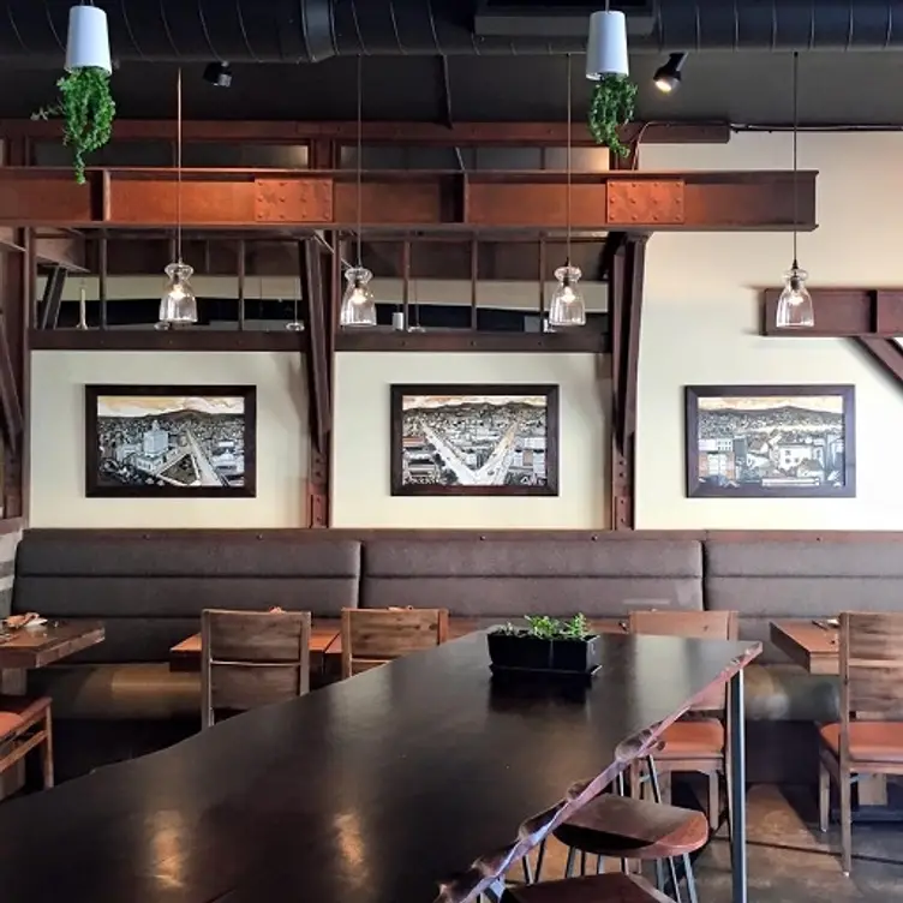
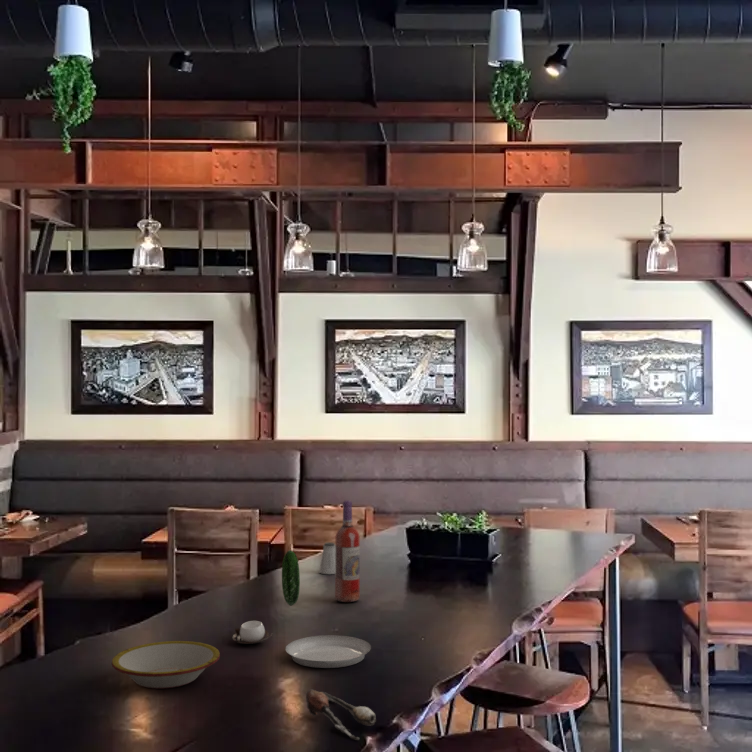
+ spoon [305,689,377,741]
+ cup [232,620,273,645]
+ saltshaker [318,541,336,575]
+ plate [281,549,372,669]
+ wine bottle [334,499,361,603]
+ bowl [111,640,221,690]
